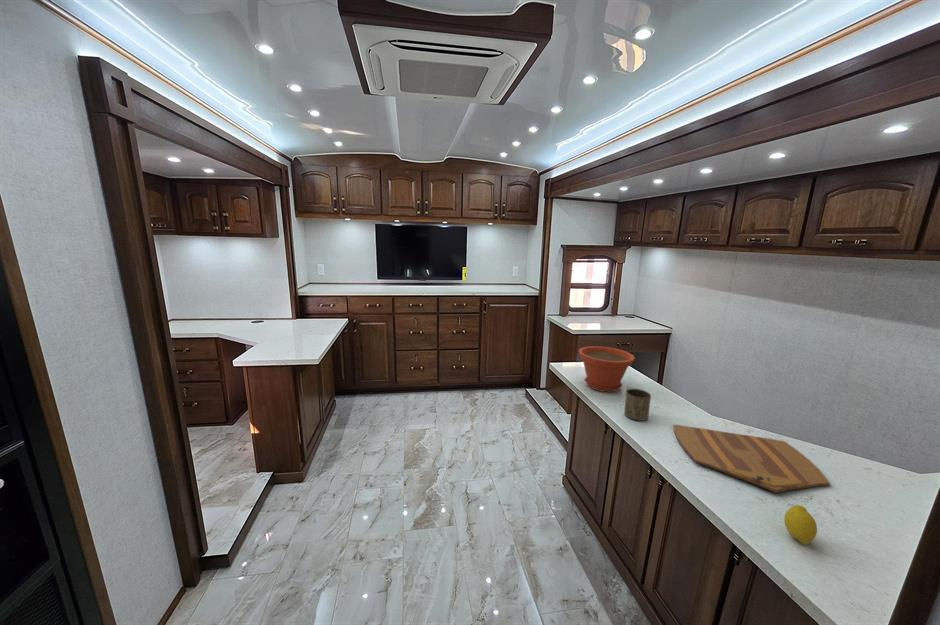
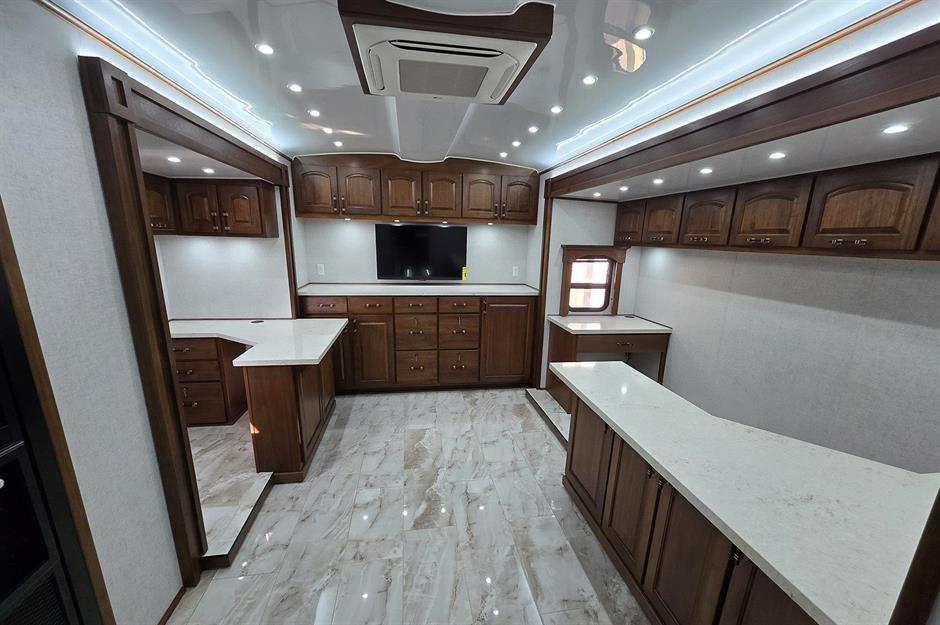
- cutting board [672,423,831,494]
- fruit [783,504,818,546]
- cup [623,388,652,422]
- plant pot [578,345,636,393]
